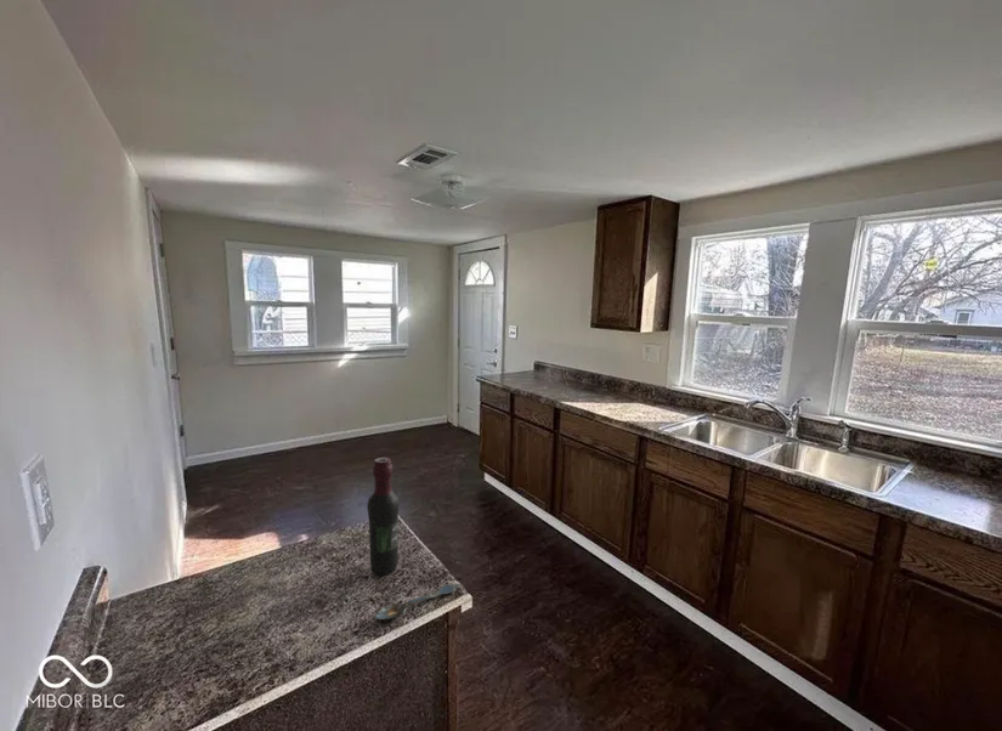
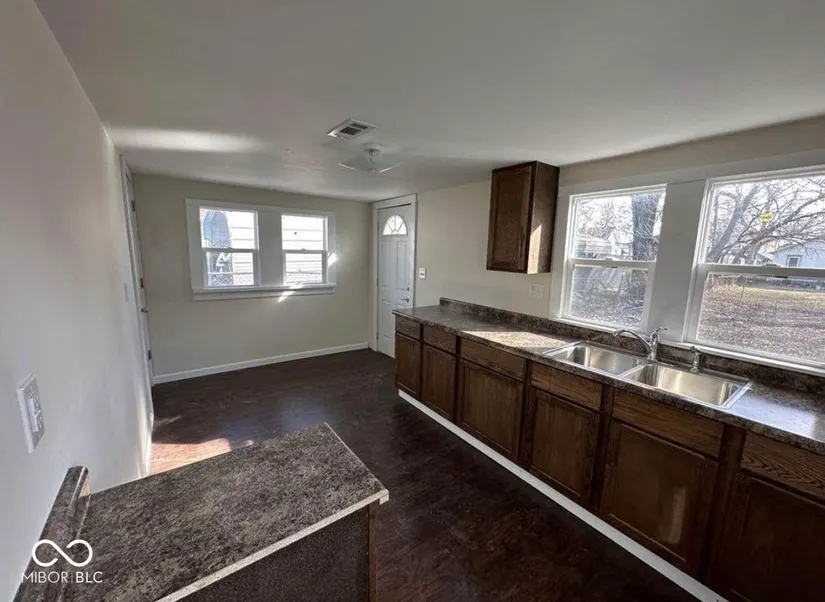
- spoon [373,583,460,620]
- wine bottle [367,457,401,577]
